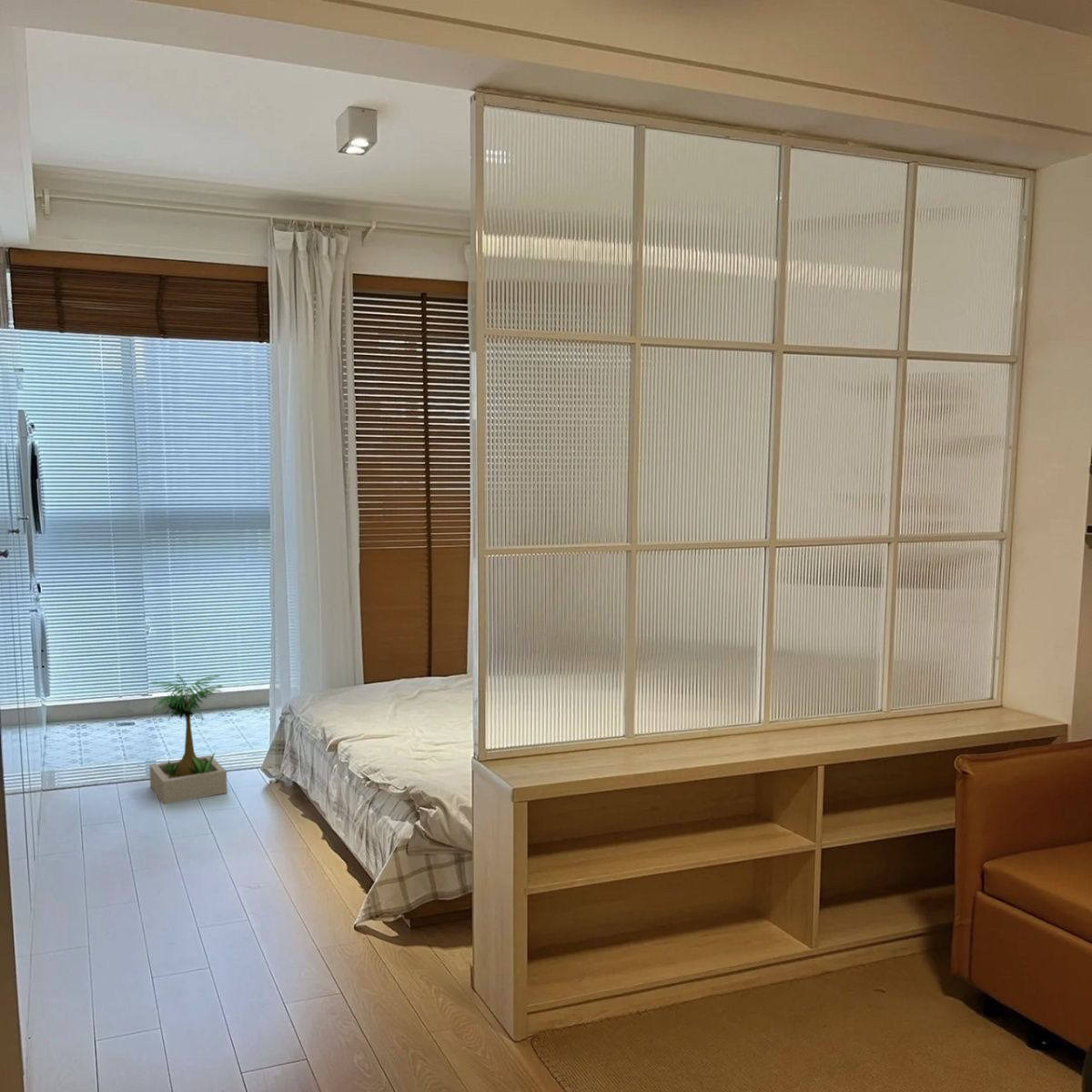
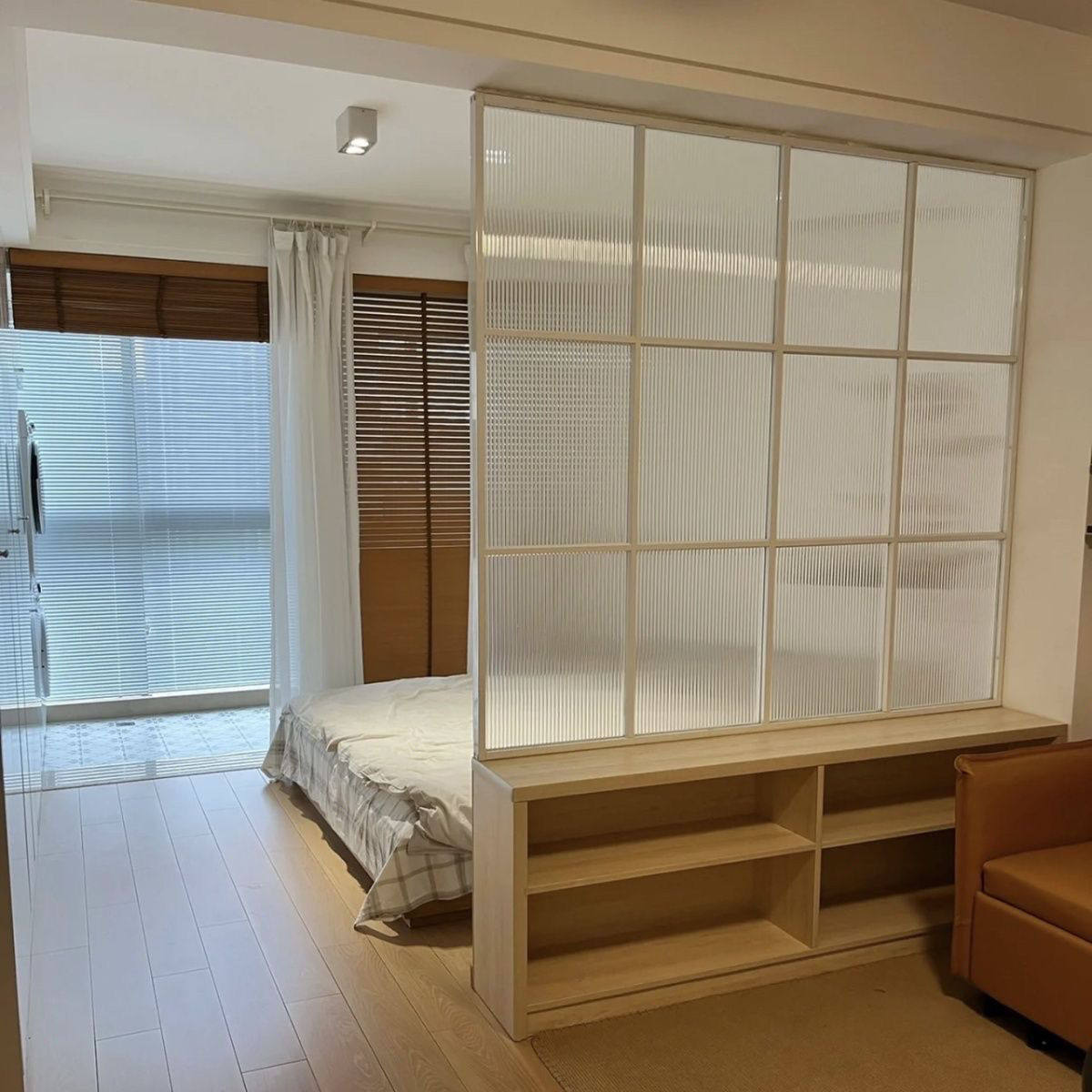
- potted plant [148,672,228,804]
